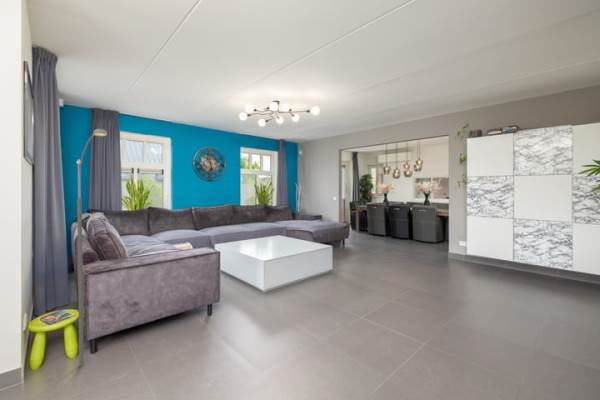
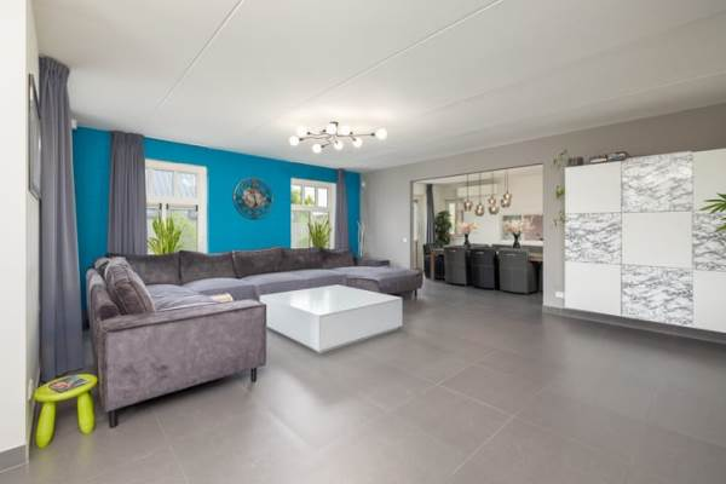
- street lamp [76,128,108,367]
